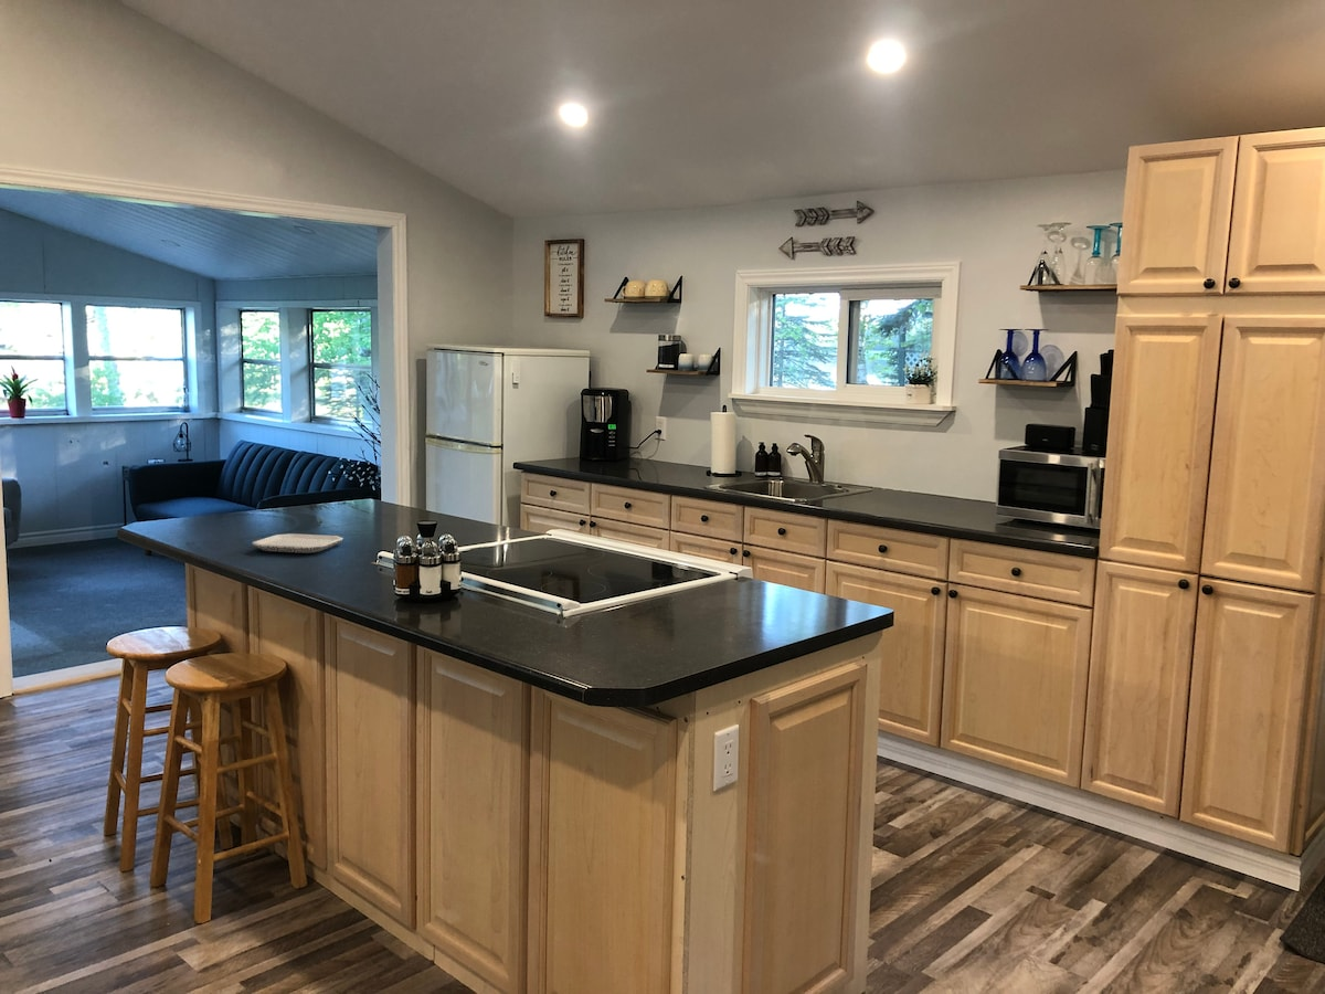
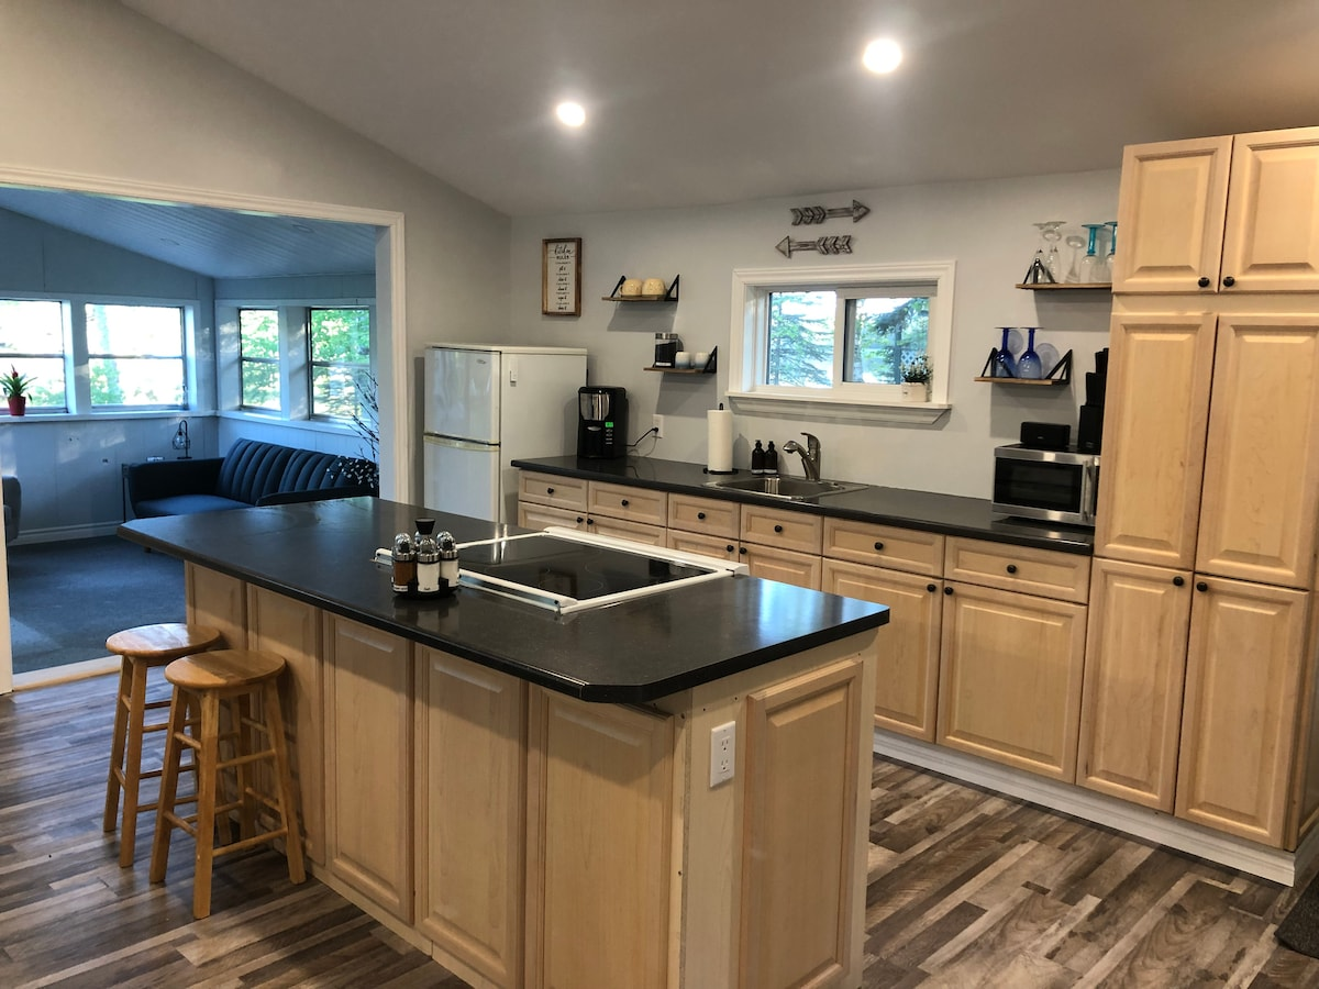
- plate [251,532,344,554]
